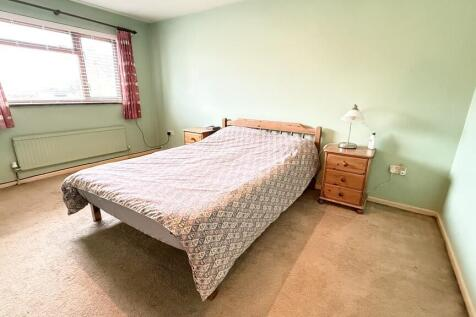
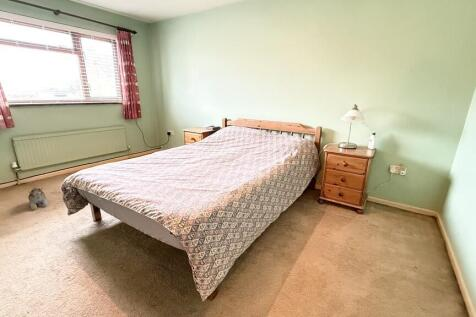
+ plush toy [27,187,49,211]
